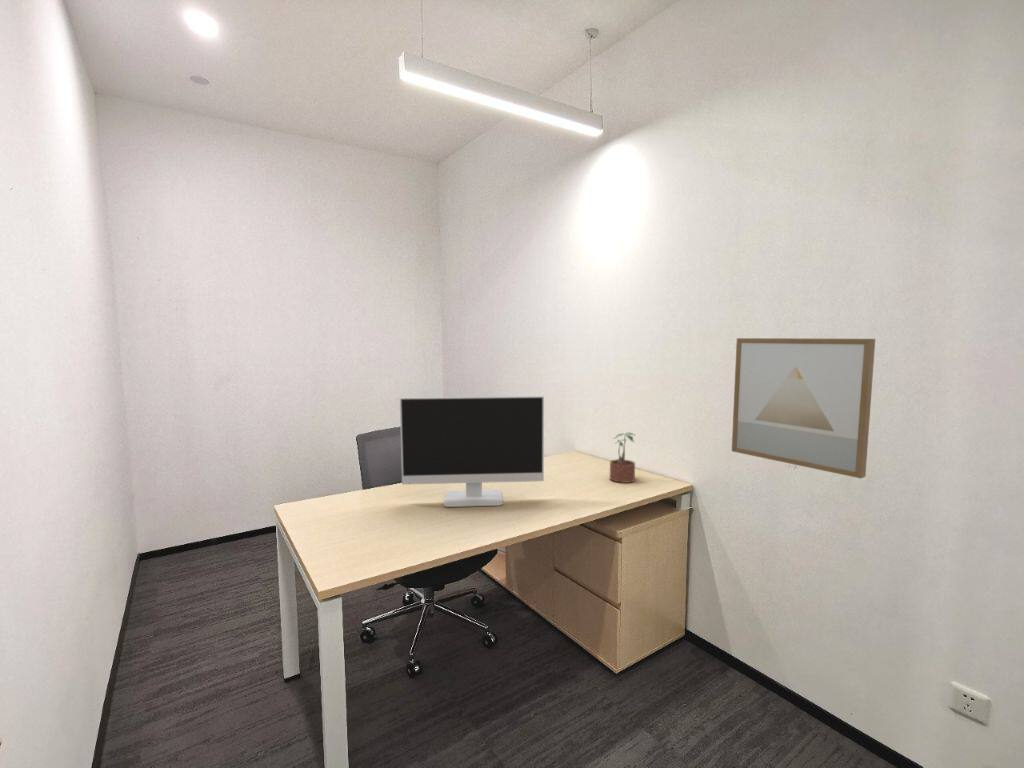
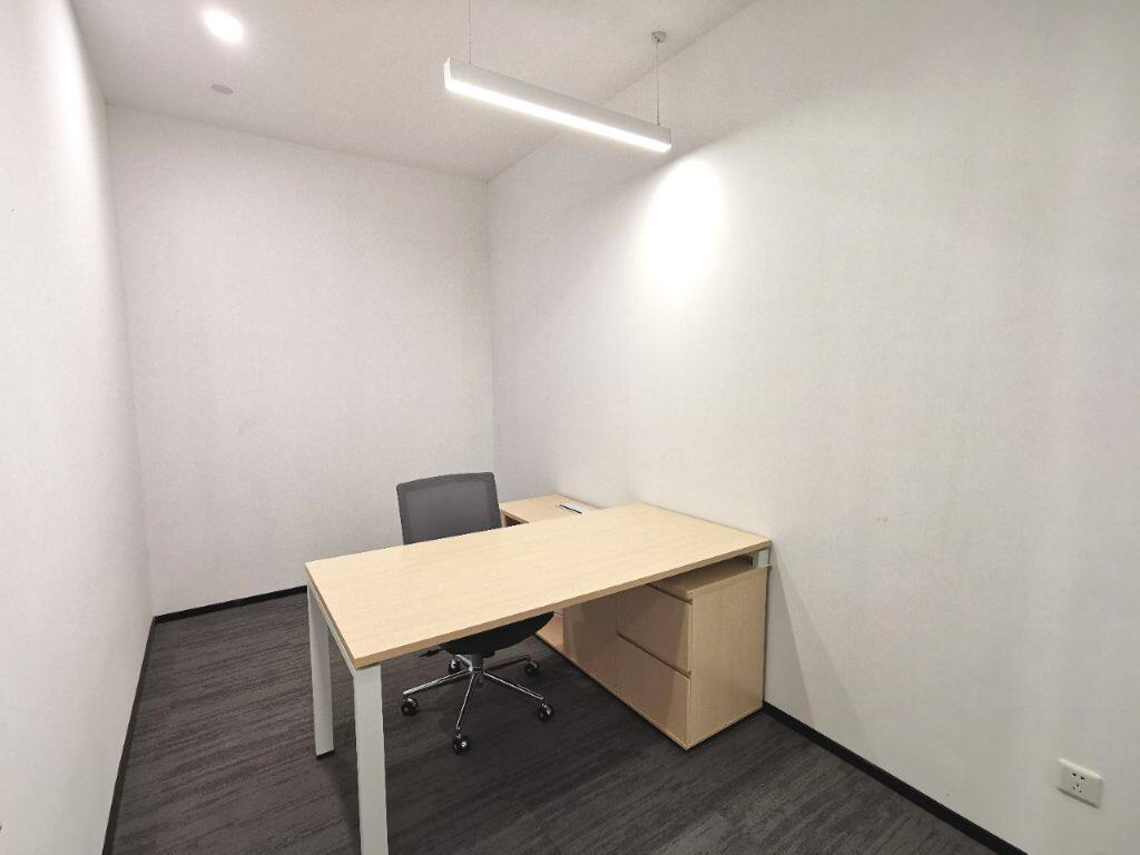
- wall art [731,337,876,479]
- computer monitor [399,395,545,508]
- potted plant [609,432,636,484]
